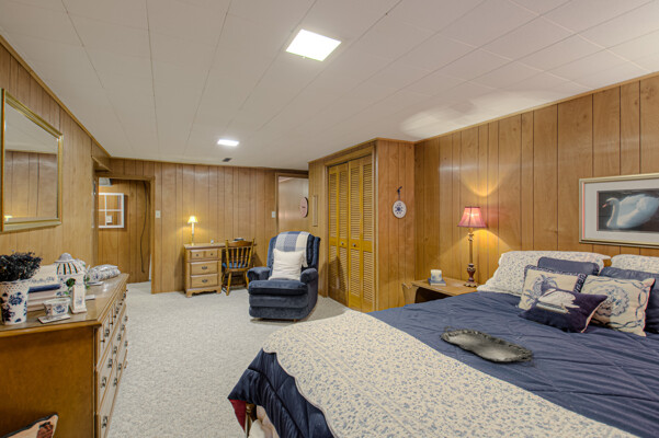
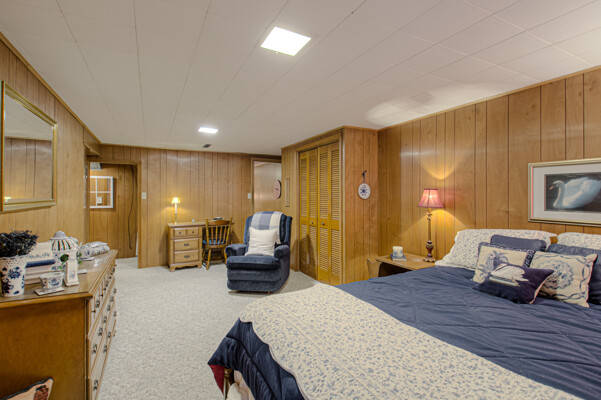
- serving tray [439,325,534,362]
